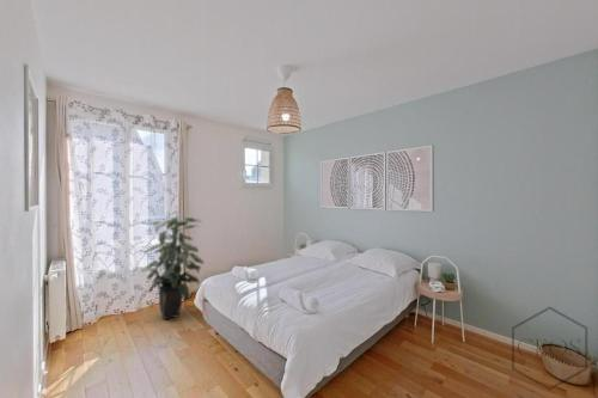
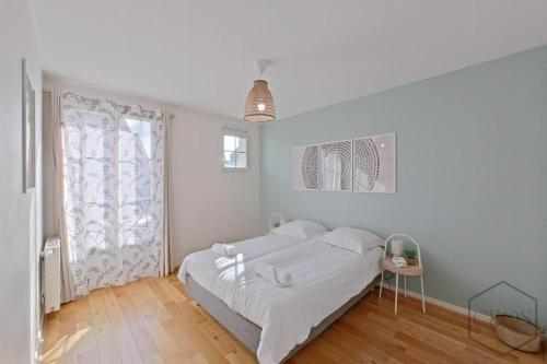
- indoor plant [141,210,205,320]
